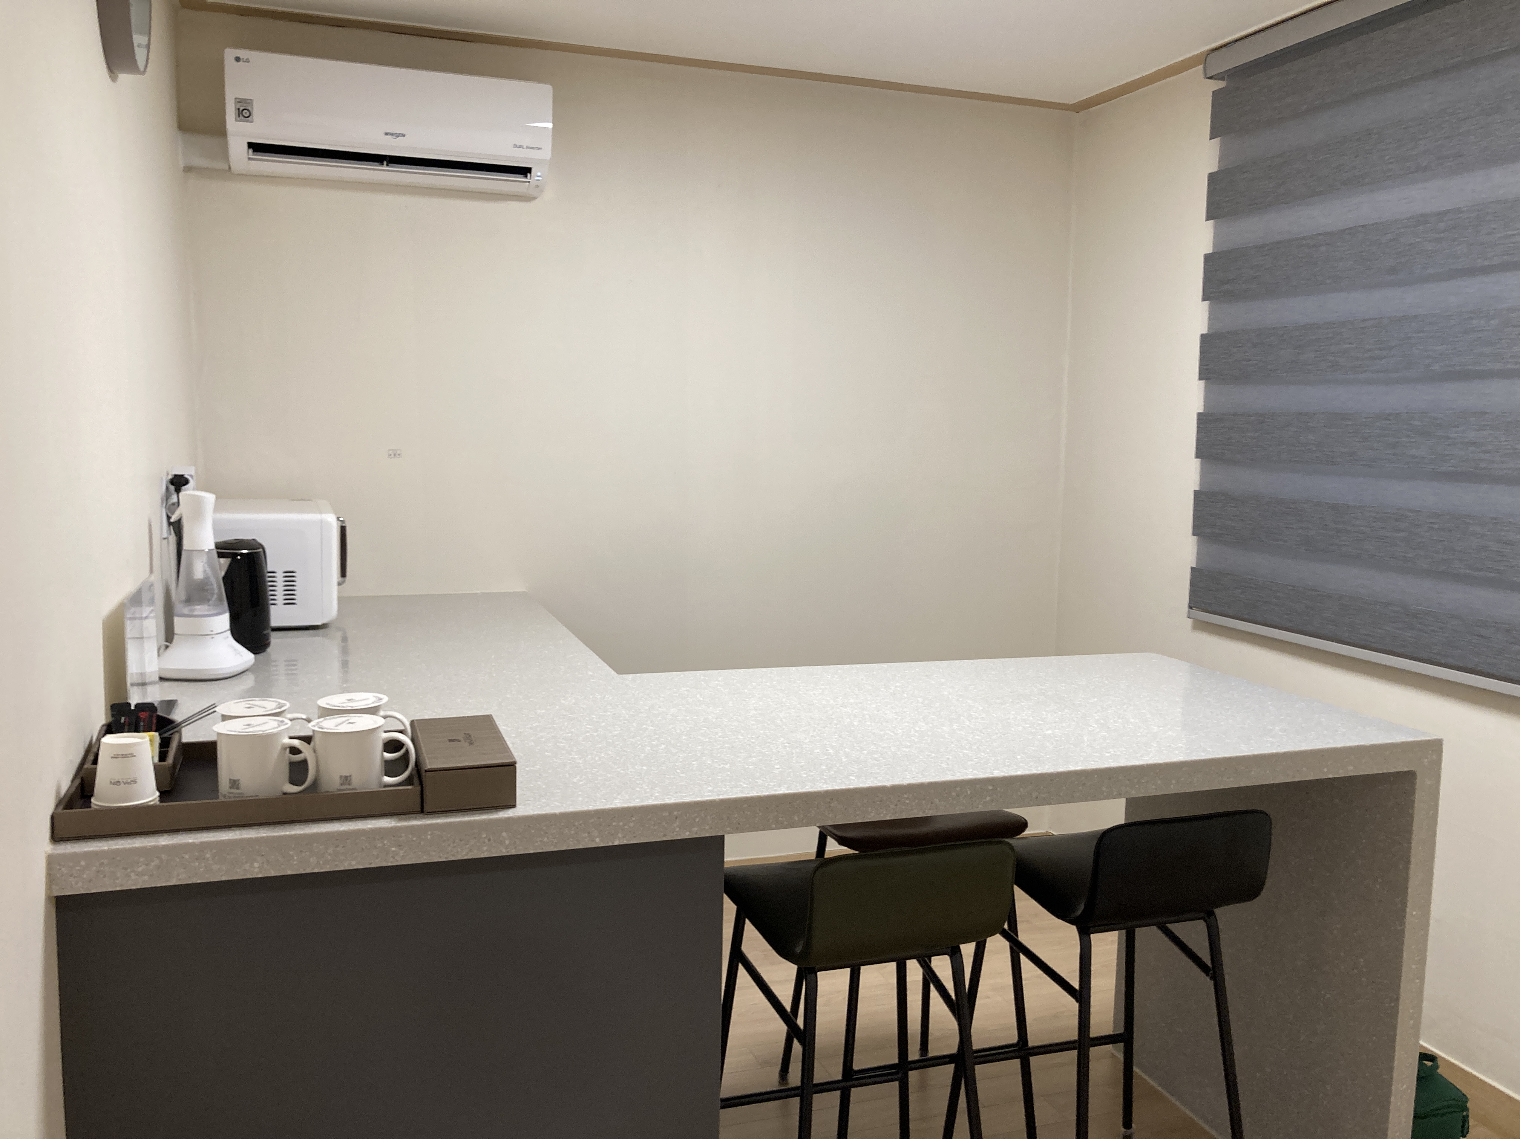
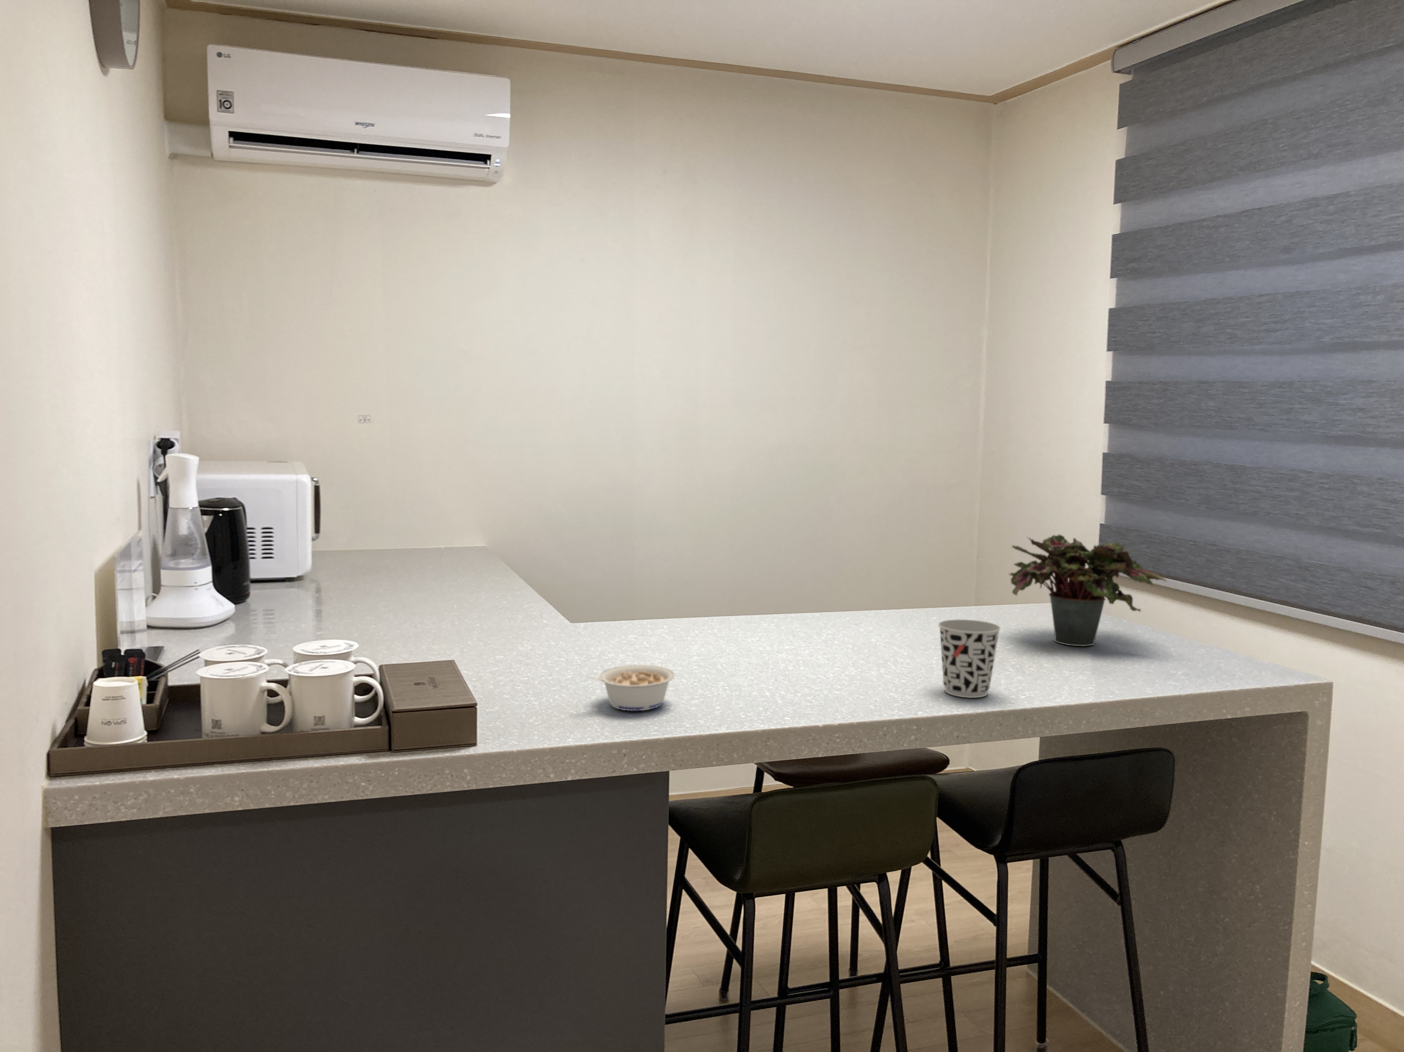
+ potted plant [1008,534,1167,646]
+ cup [937,619,1002,698]
+ legume [586,665,675,711]
